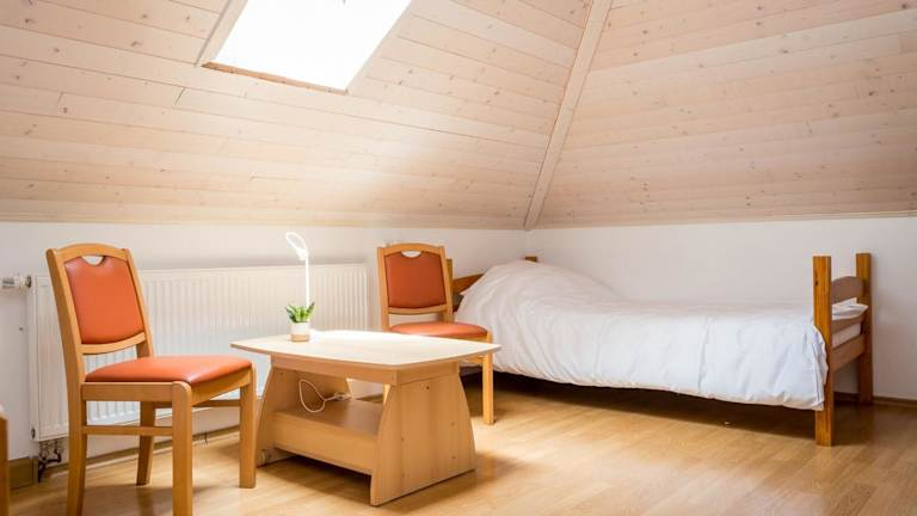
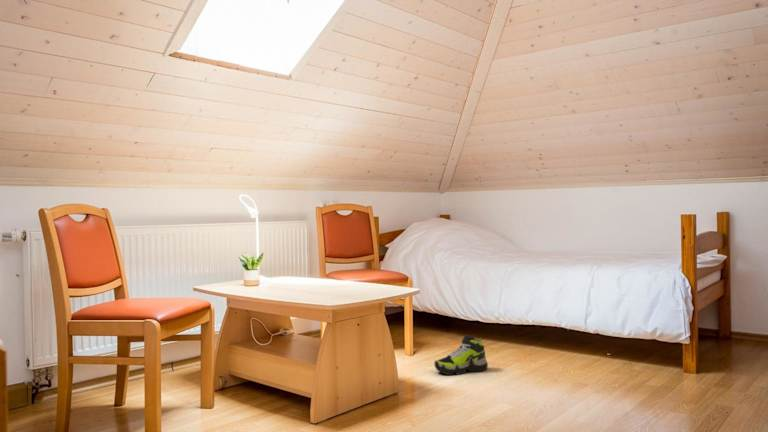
+ shoe [434,333,489,376]
